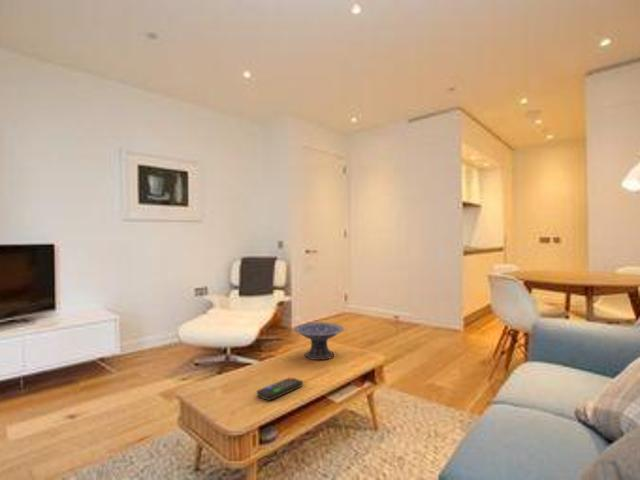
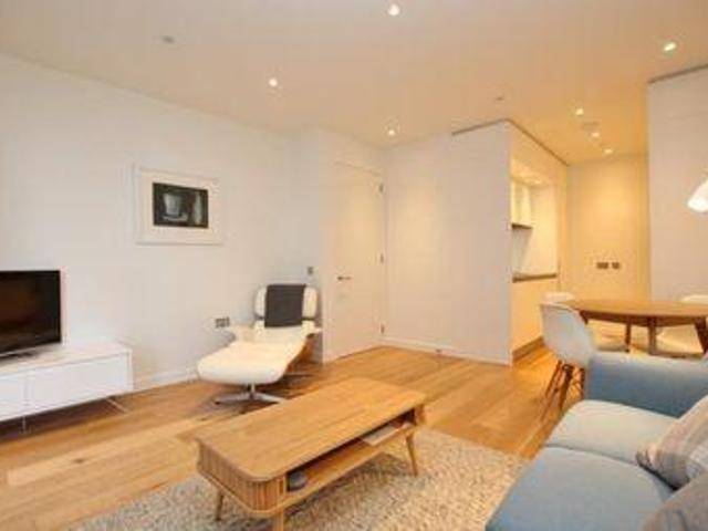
- decorative bowl [293,321,345,361]
- remote control [256,376,304,402]
